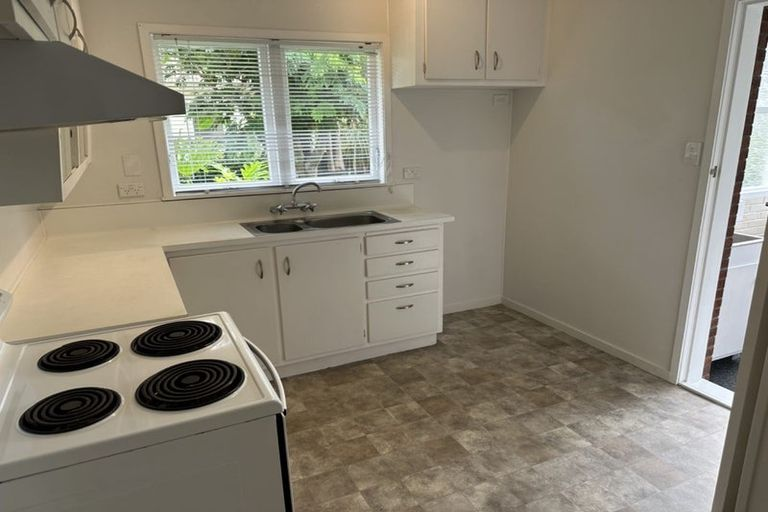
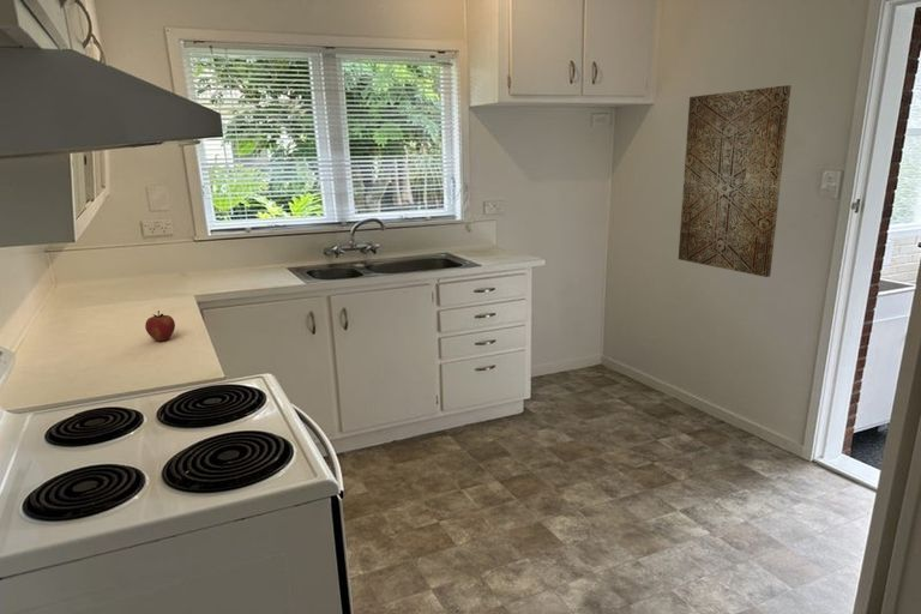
+ wall art [678,84,793,278]
+ apple [144,309,176,343]
